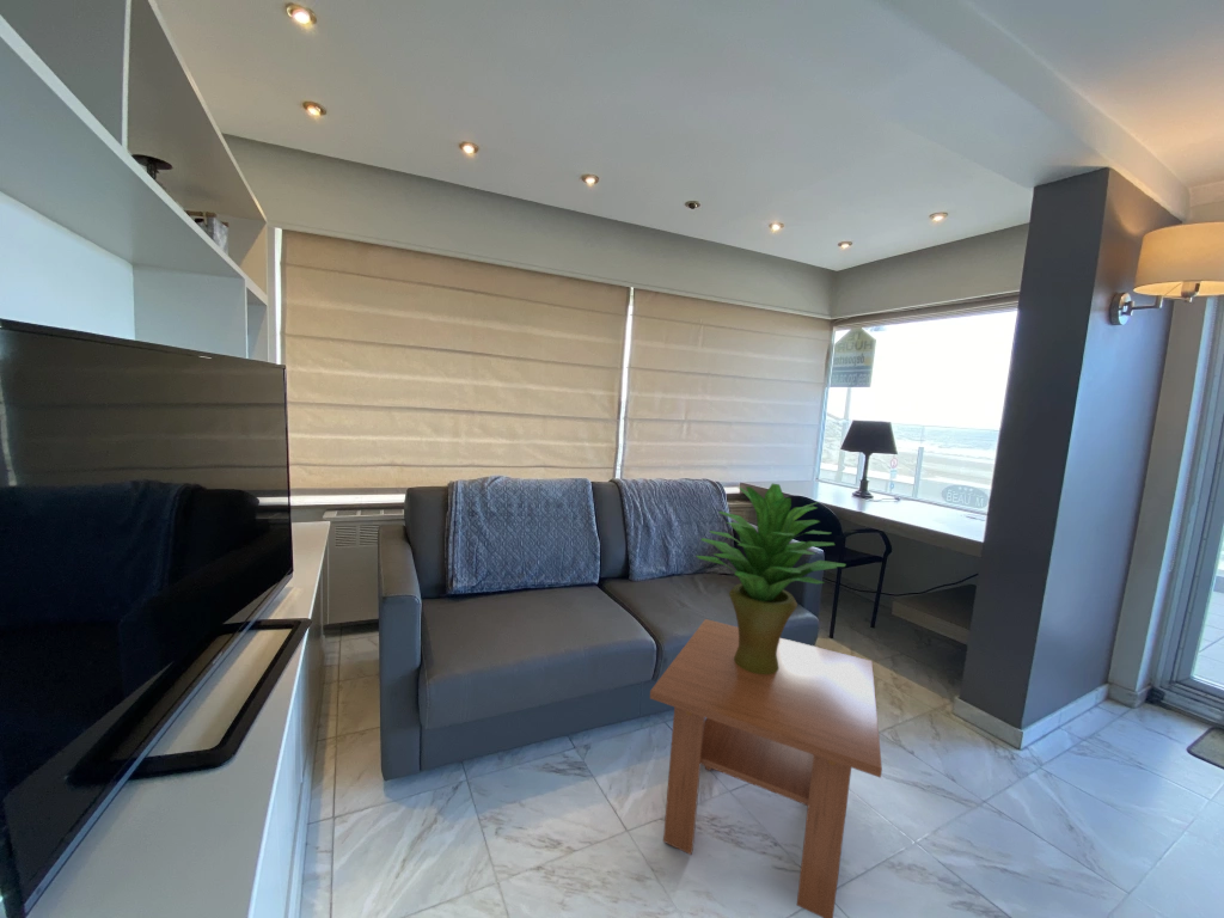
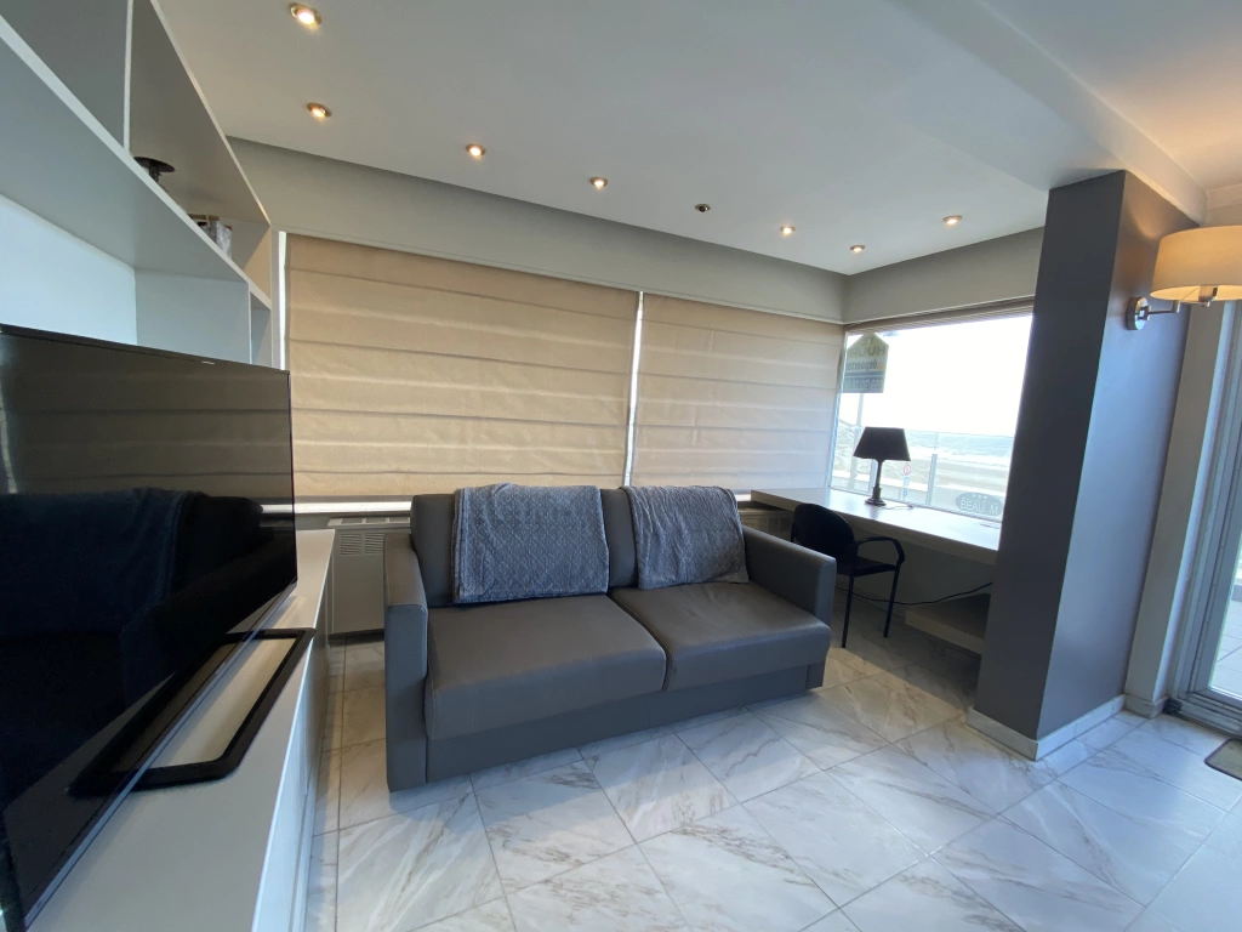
- coffee table [649,618,883,918]
- potted plant [696,483,847,674]
